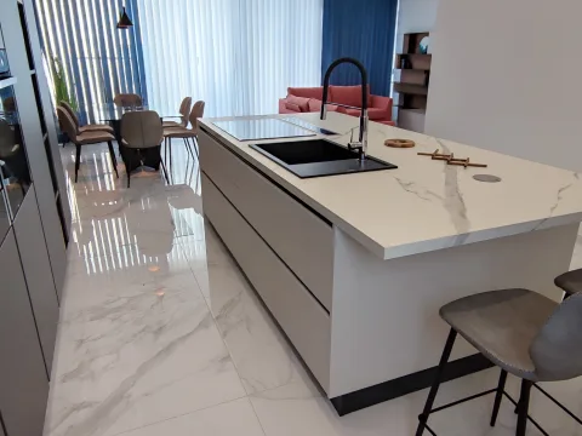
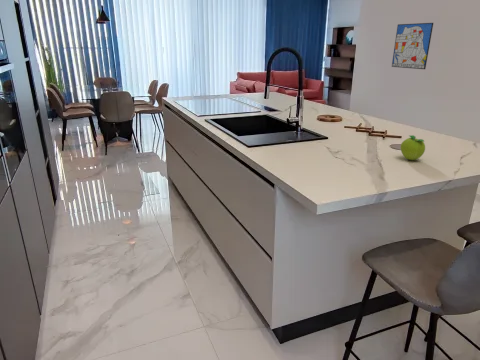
+ fruit [400,134,426,161]
+ wall art [391,22,434,70]
